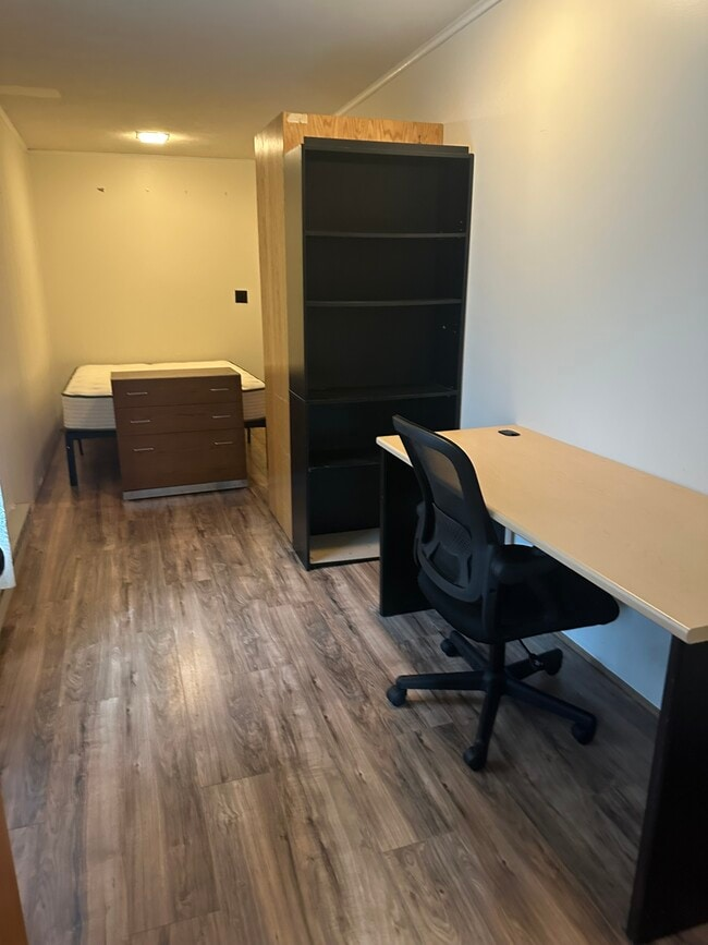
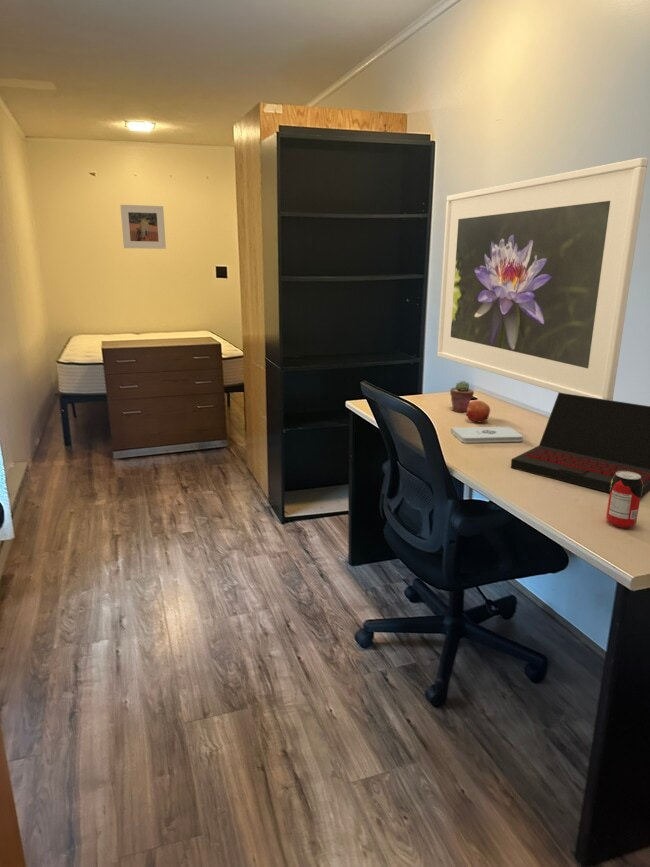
+ apple [465,400,491,423]
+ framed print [119,204,167,250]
+ notepad [450,425,524,444]
+ potted succulent [449,380,475,413]
+ beverage can [605,471,643,529]
+ laptop [510,392,650,500]
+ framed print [436,157,649,401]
